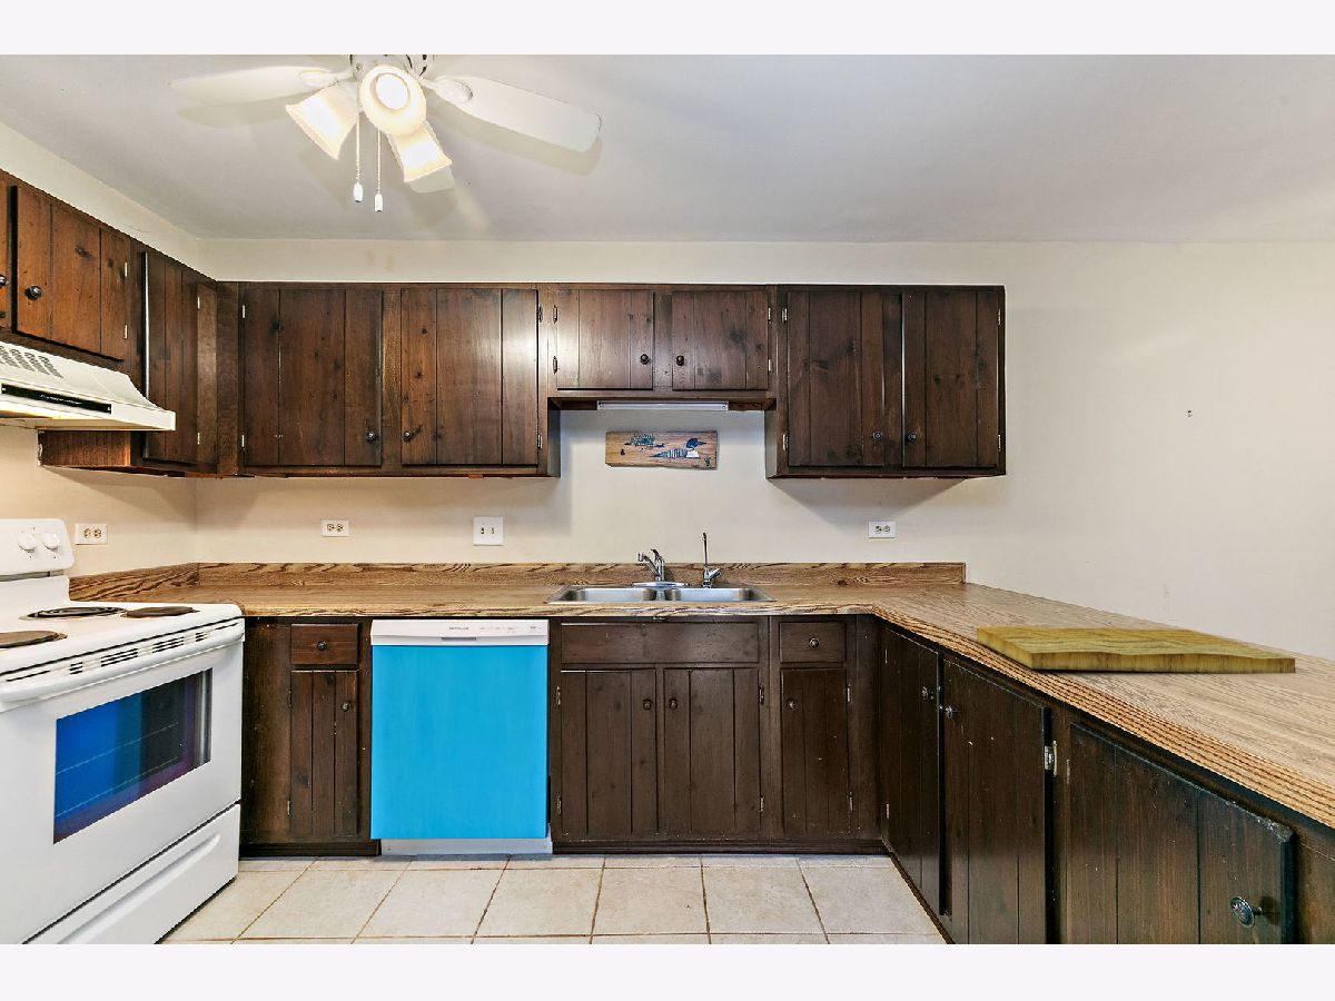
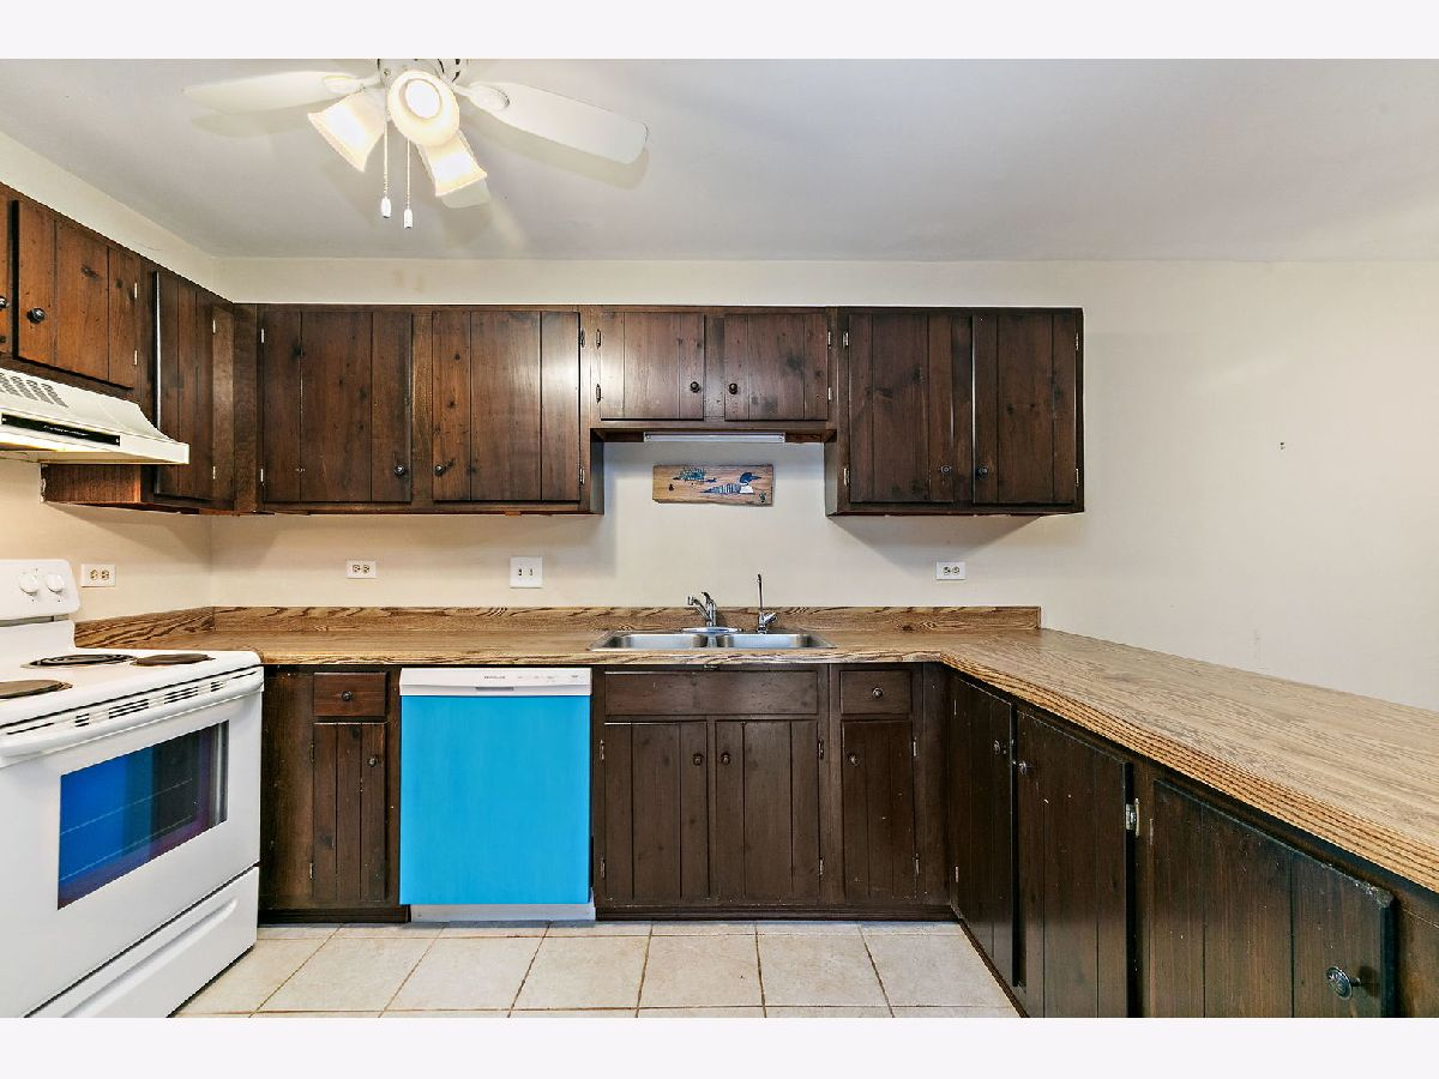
- cutting board [976,625,1296,674]
